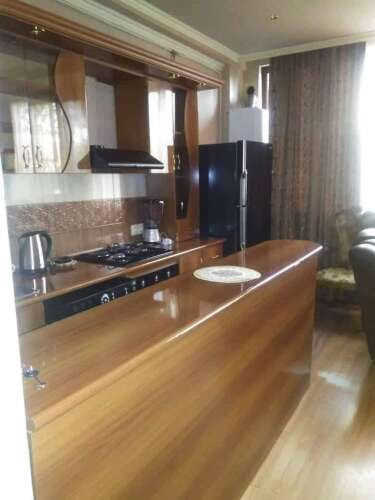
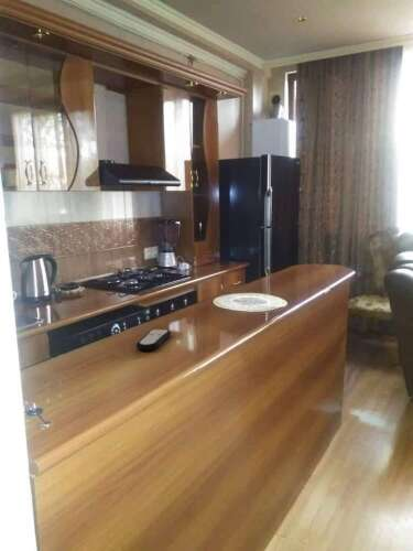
+ remote control [135,328,172,352]
